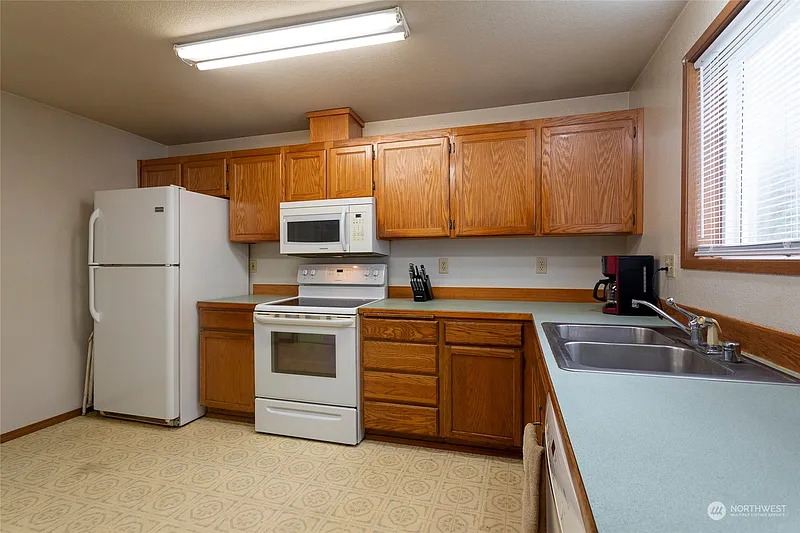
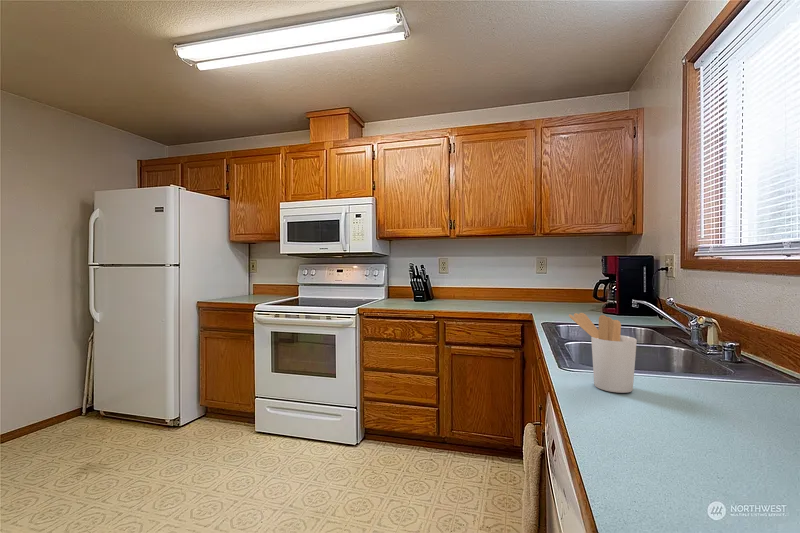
+ utensil holder [568,312,638,394]
